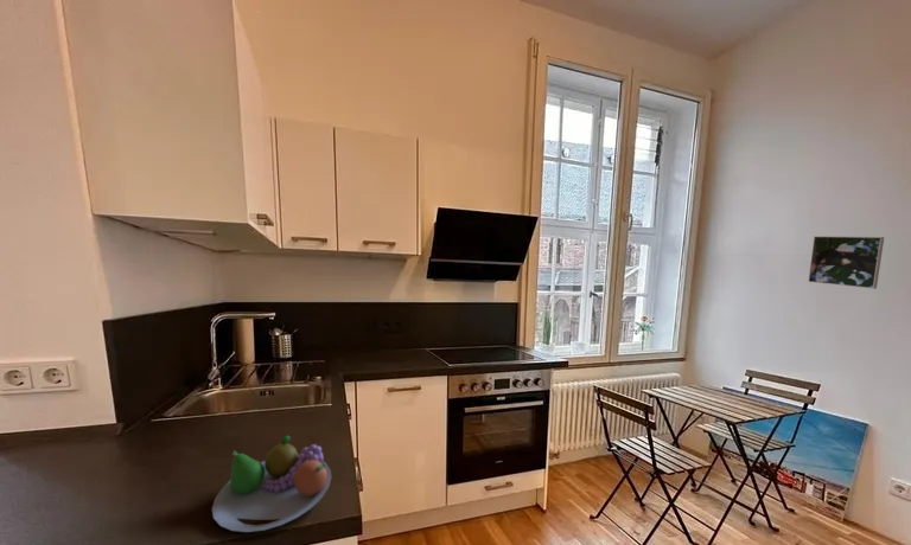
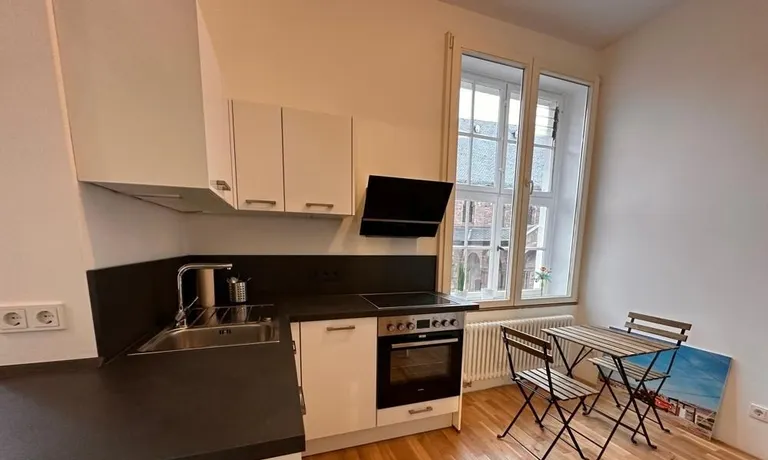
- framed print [808,236,885,290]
- fruit bowl [211,435,332,533]
